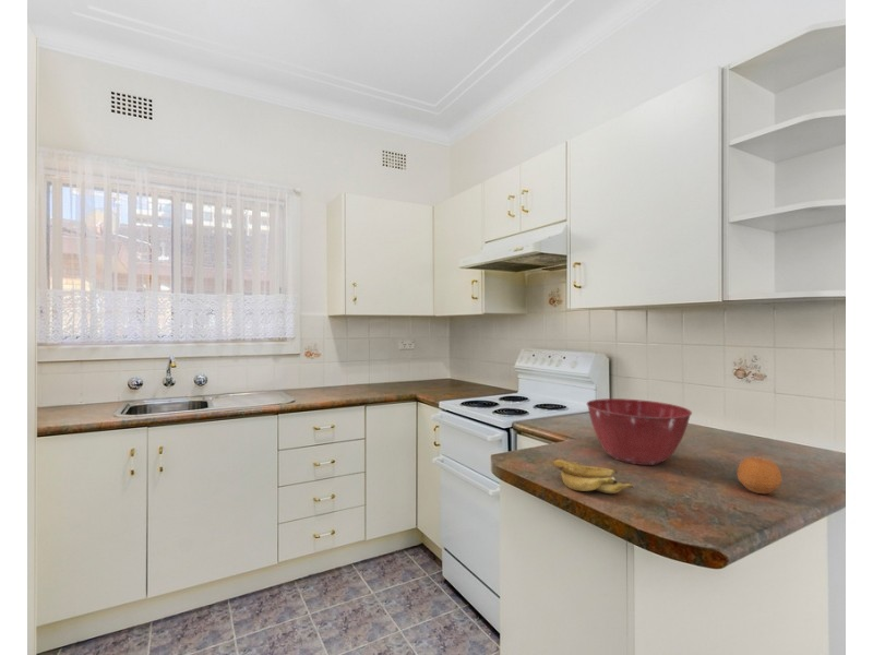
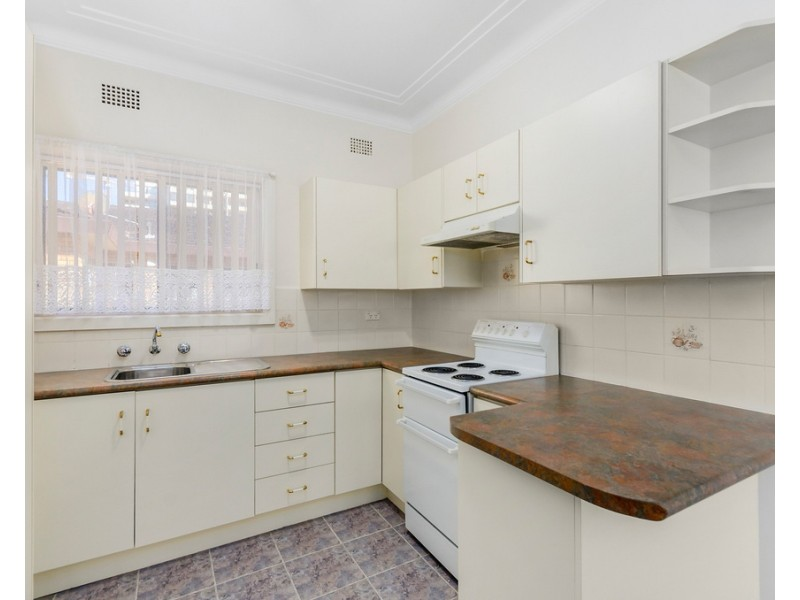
- fruit [737,455,782,495]
- mixing bowl [586,397,693,466]
- banana [551,458,635,495]
